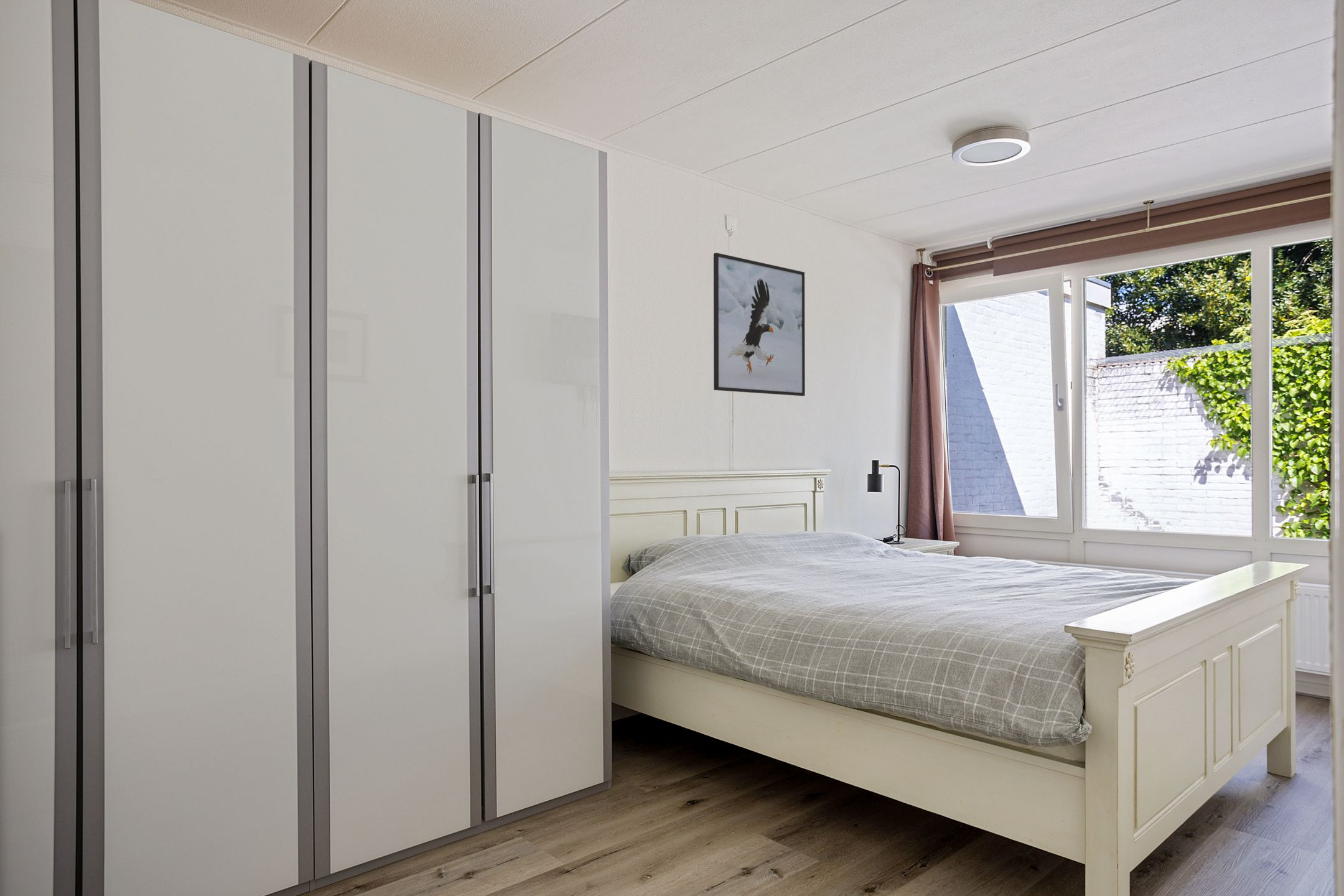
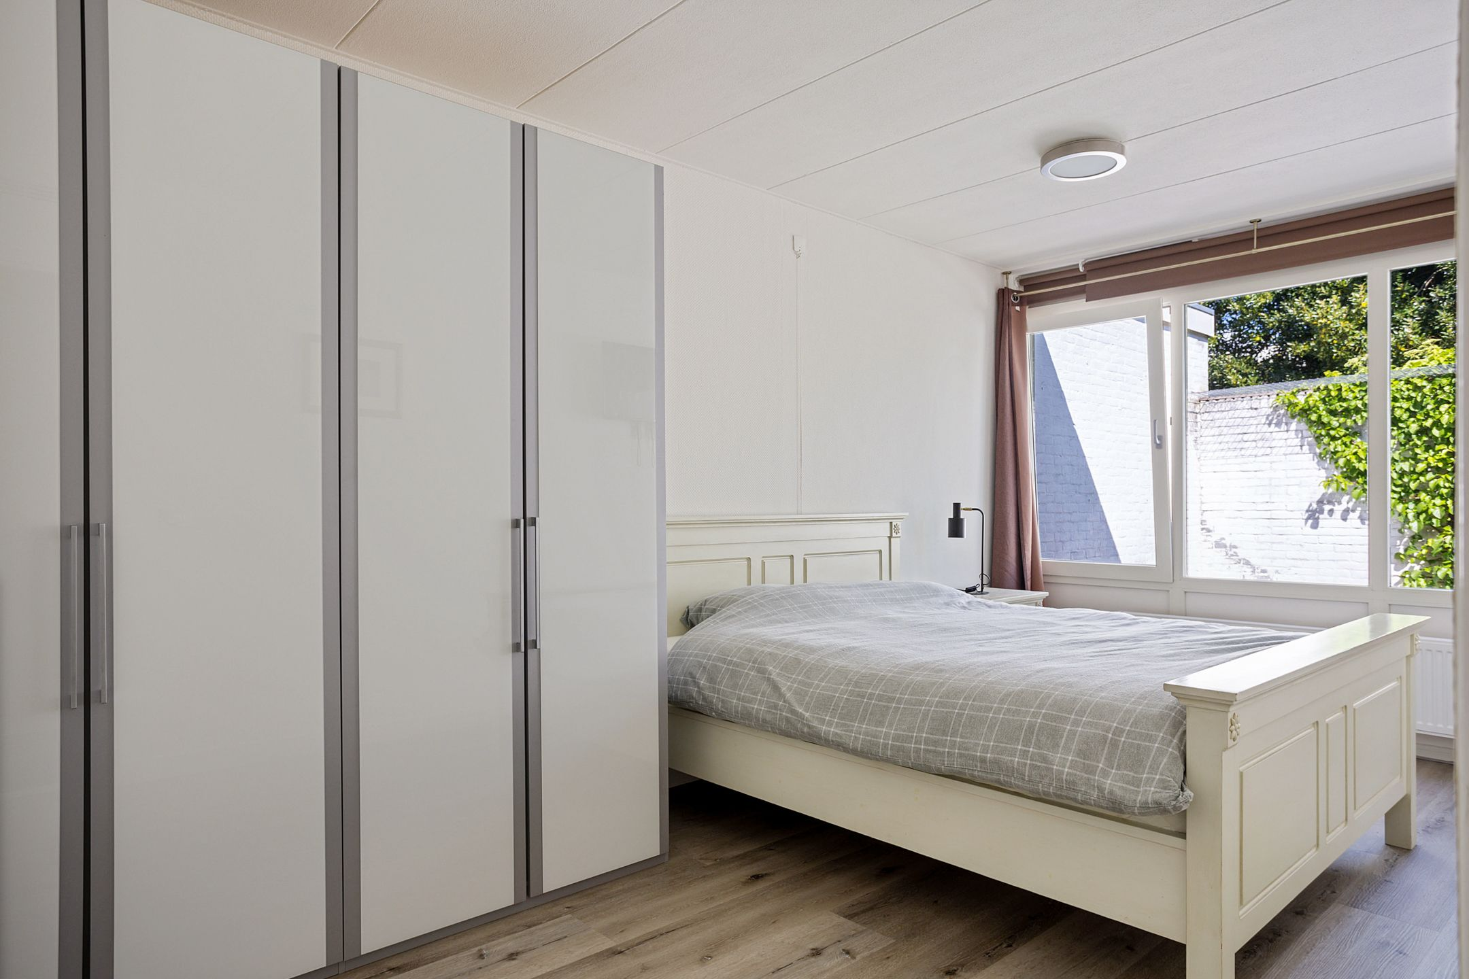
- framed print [713,252,806,396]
